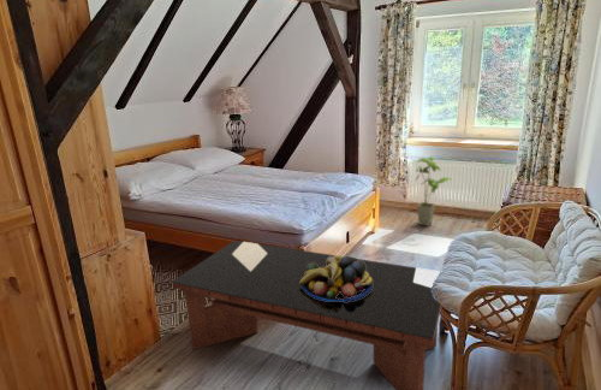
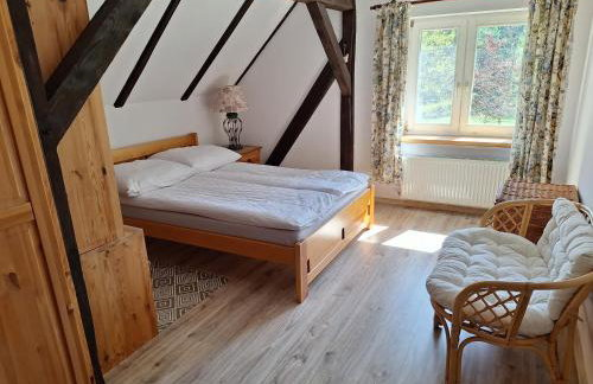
- house plant [413,155,454,228]
- coffee table [171,240,442,390]
- fruit bowl [299,254,373,302]
